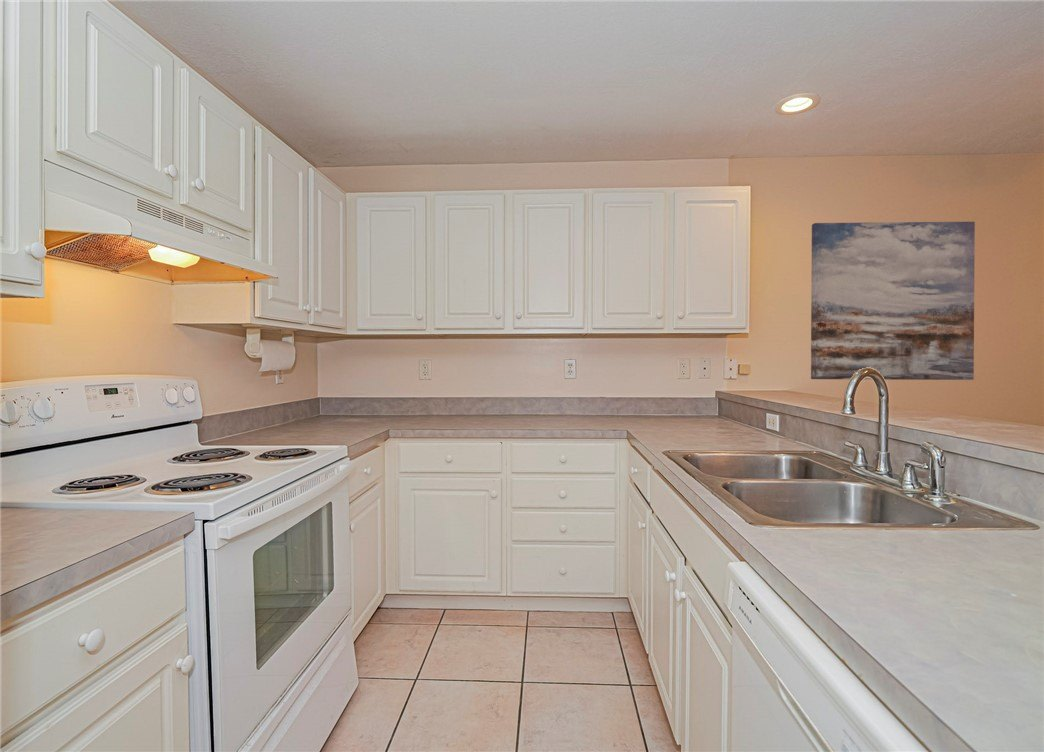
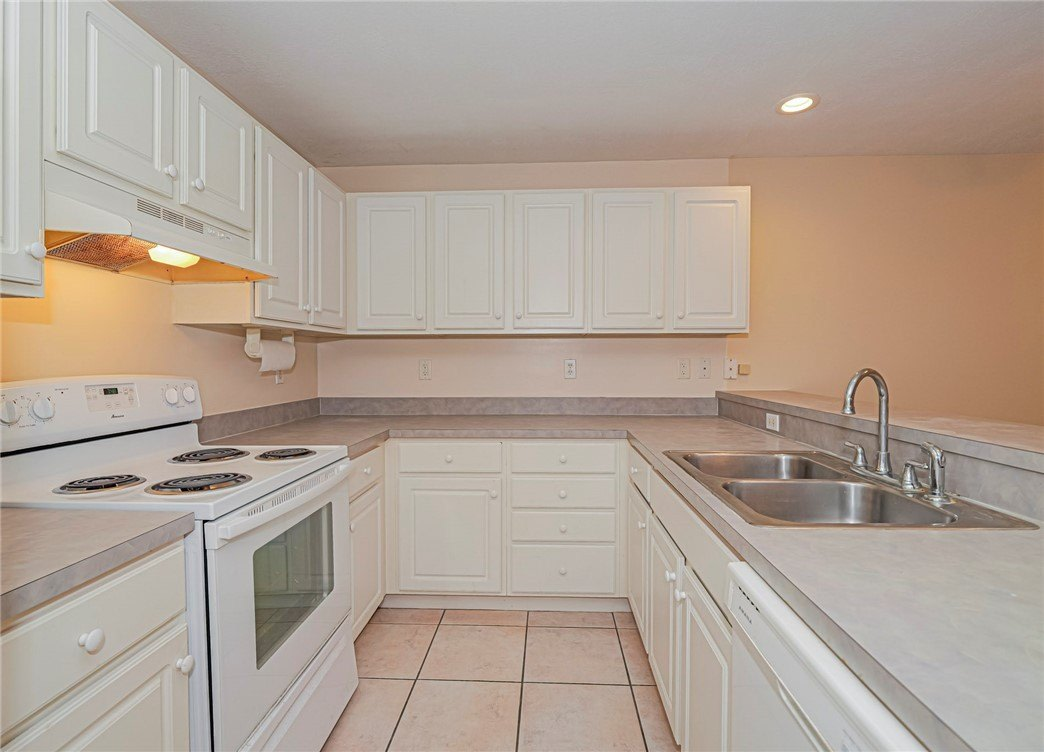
- wall art [810,221,976,381]
